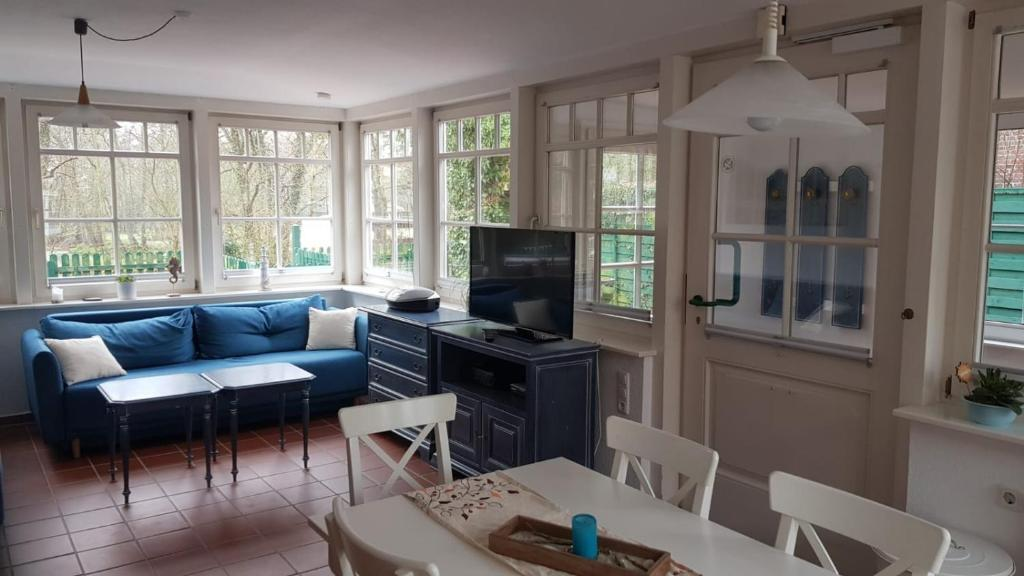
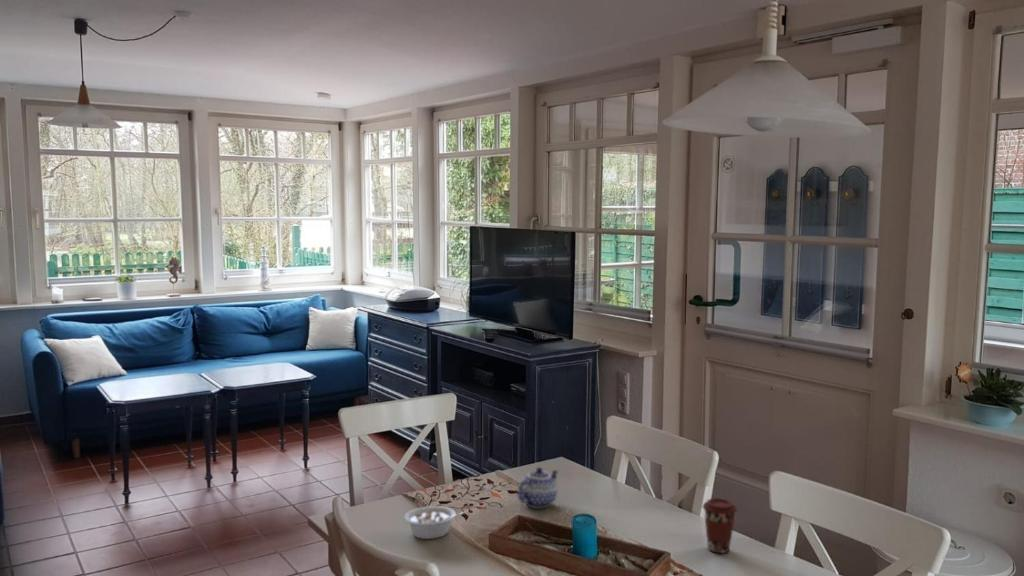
+ coffee cup [702,497,738,554]
+ teapot [516,466,559,509]
+ legume [404,505,467,540]
